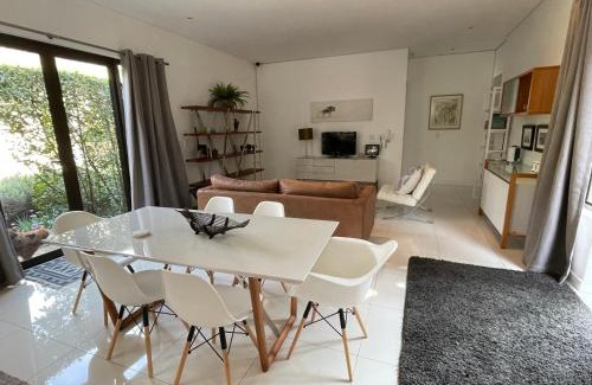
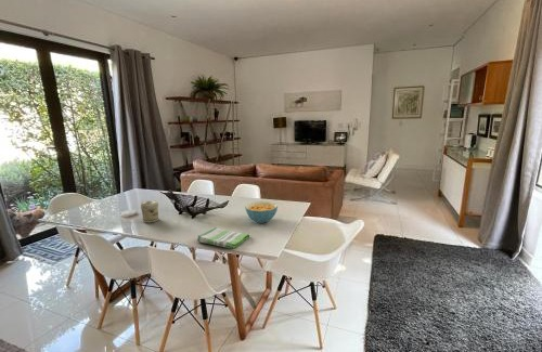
+ cereal bowl [244,200,279,224]
+ dish towel [196,226,250,249]
+ jar [140,199,159,223]
